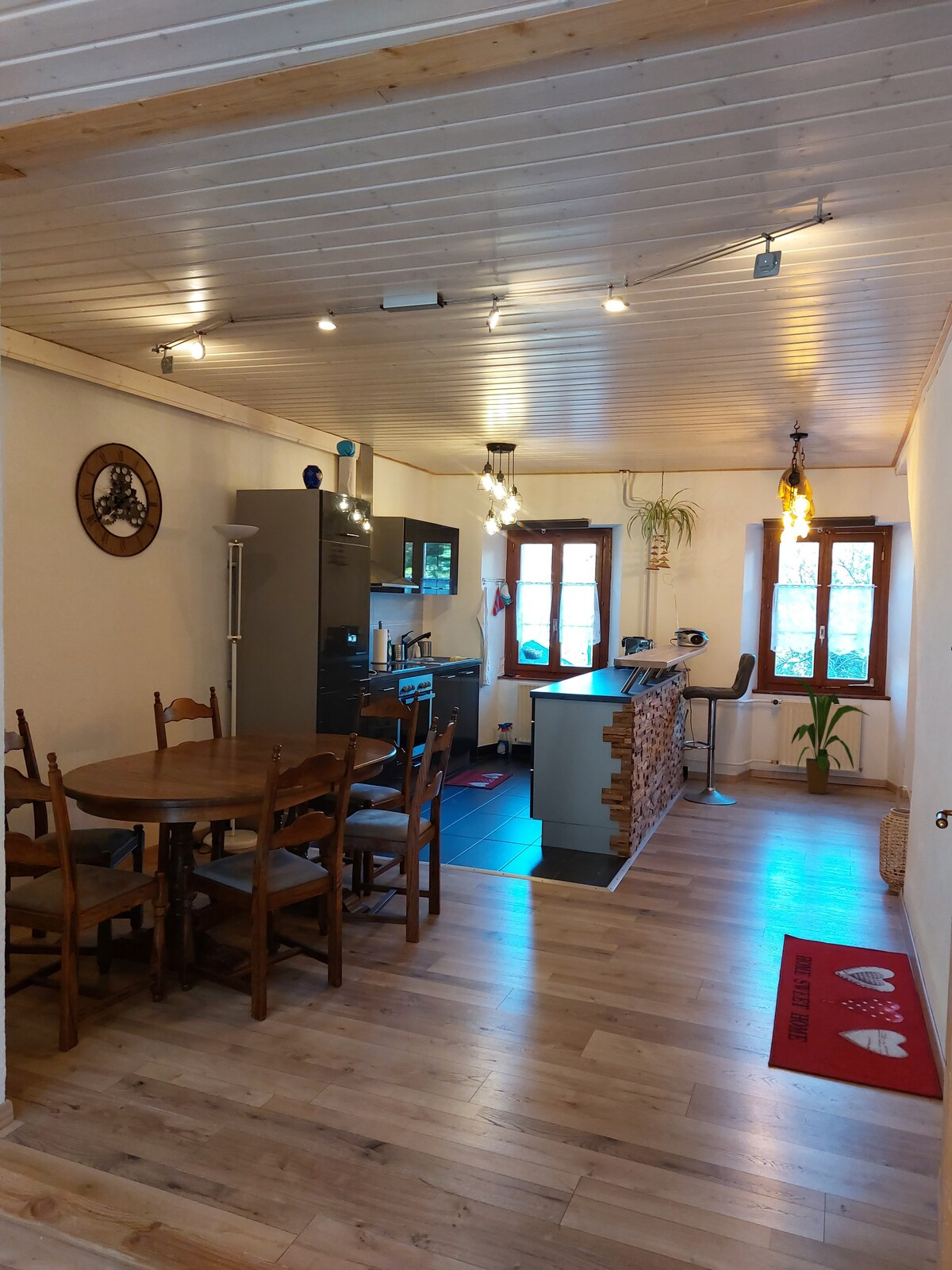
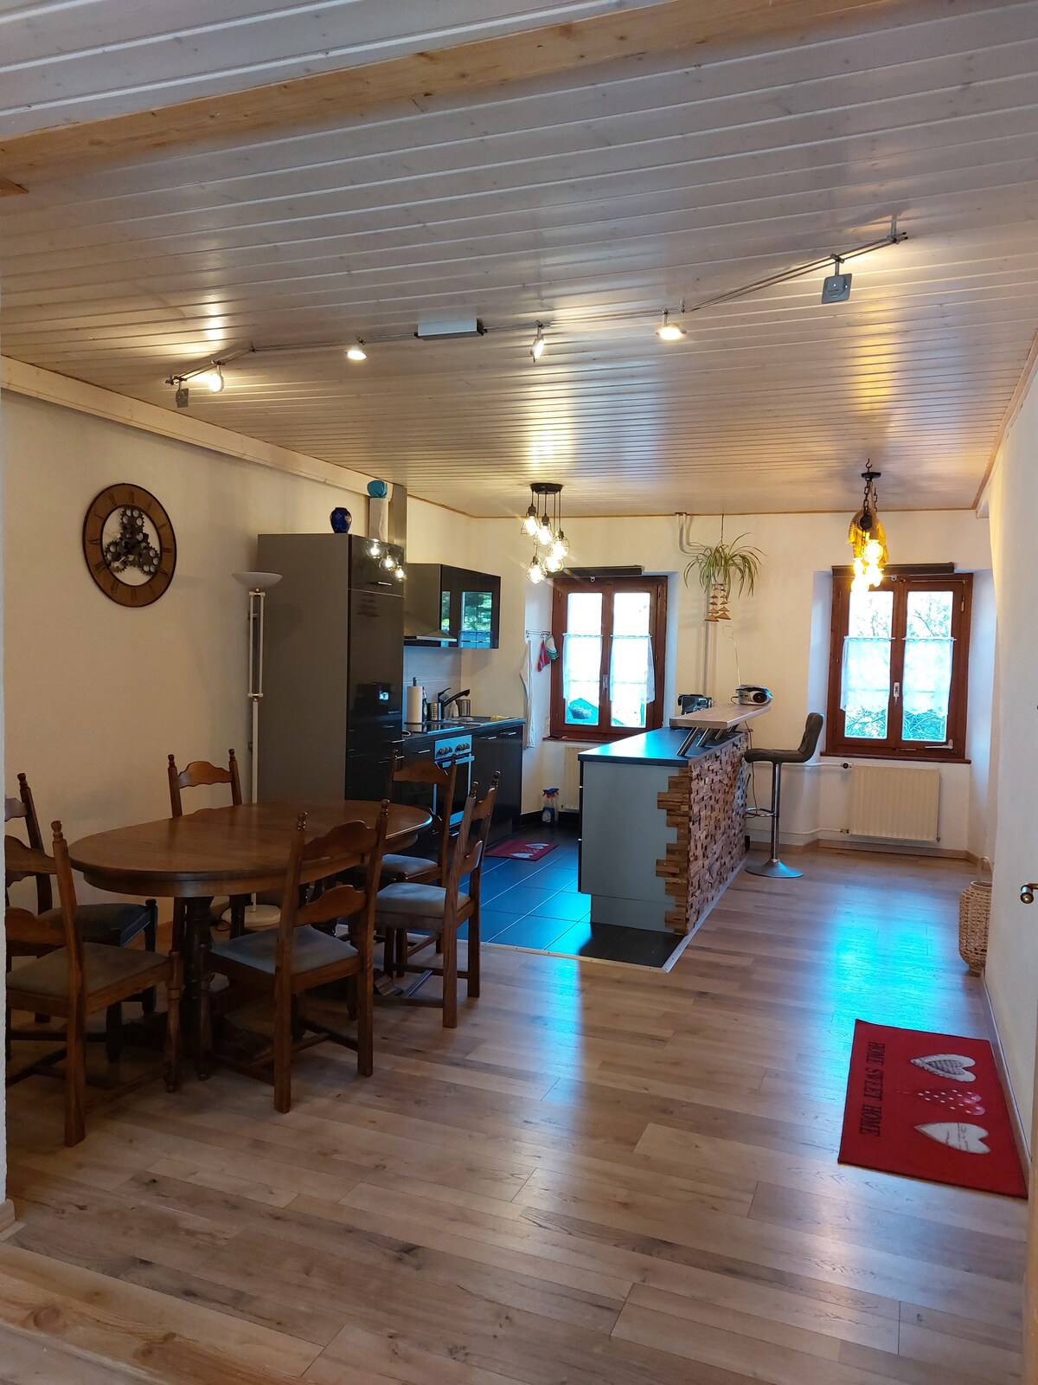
- house plant [791,679,870,795]
